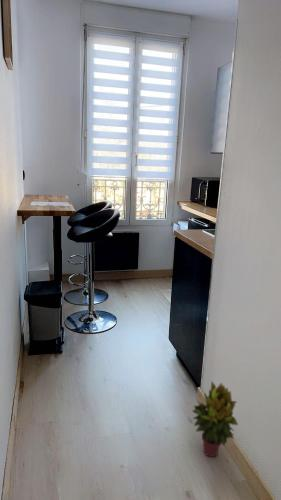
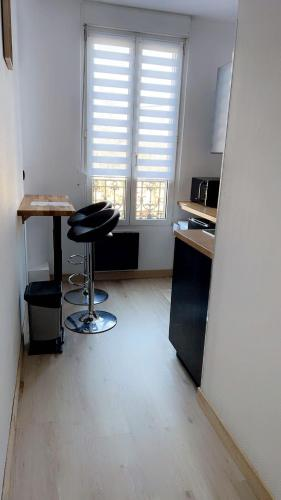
- potted plant [191,380,239,458]
